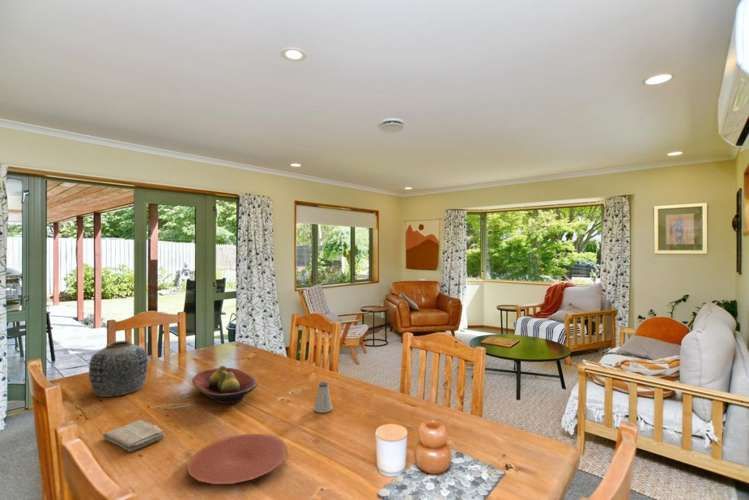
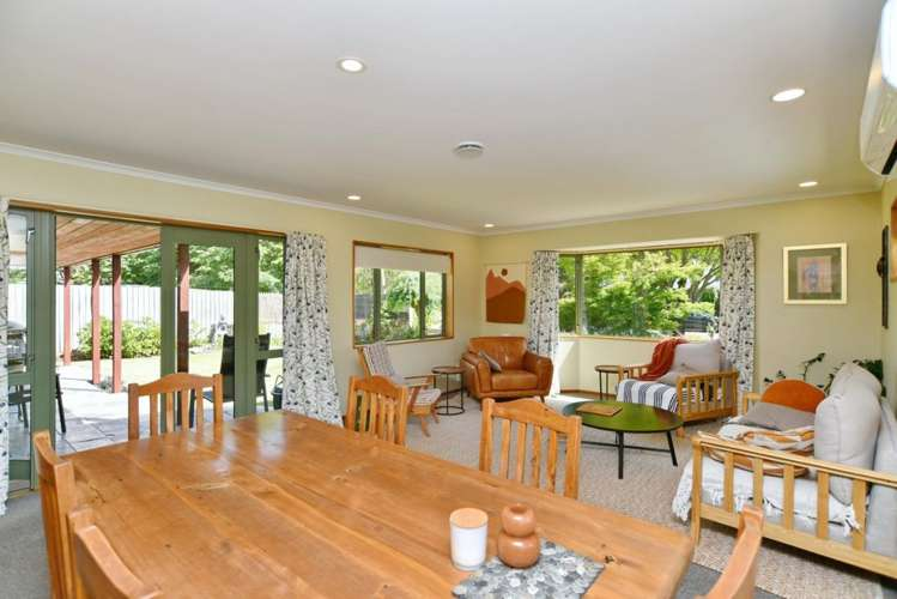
- saltshaker [313,381,334,414]
- plate [186,433,288,485]
- vase [88,340,149,398]
- washcloth [102,419,166,453]
- fruit bowl [191,365,258,405]
